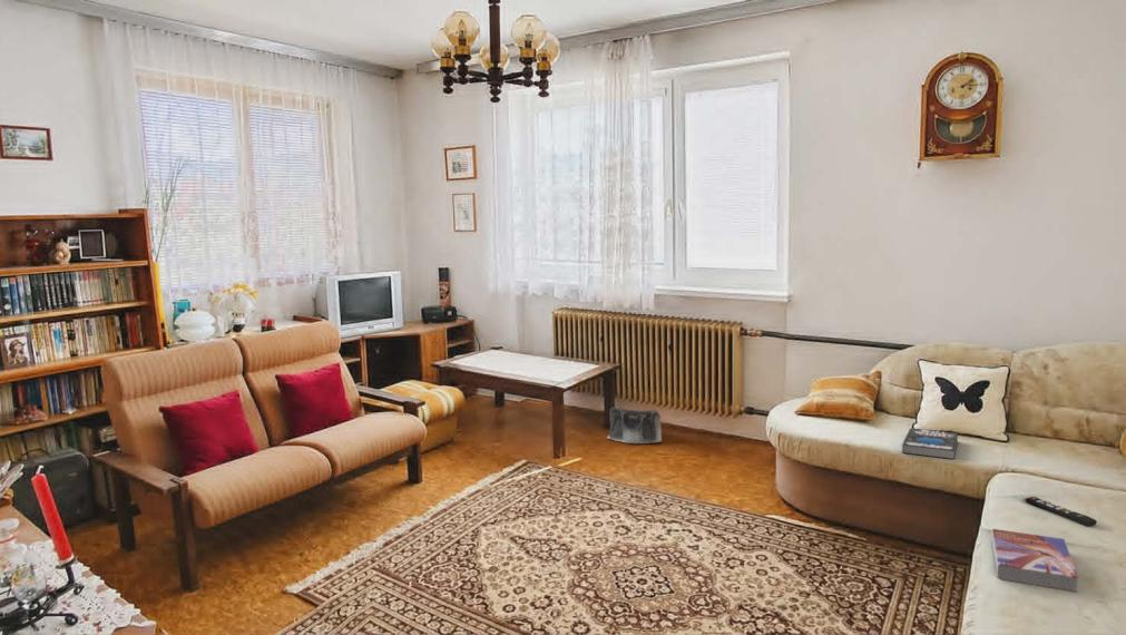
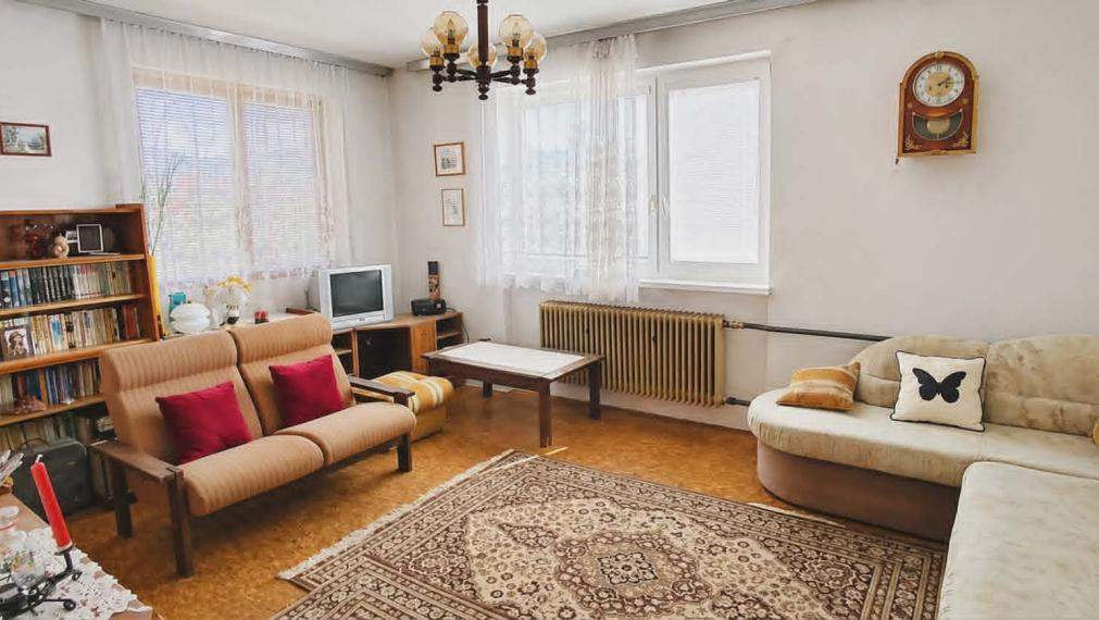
- book [901,427,959,460]
- saddlebag [606,406,663,444]
- remote control [1025,496,1098,527]
- textbook [991,528,1080,593]
